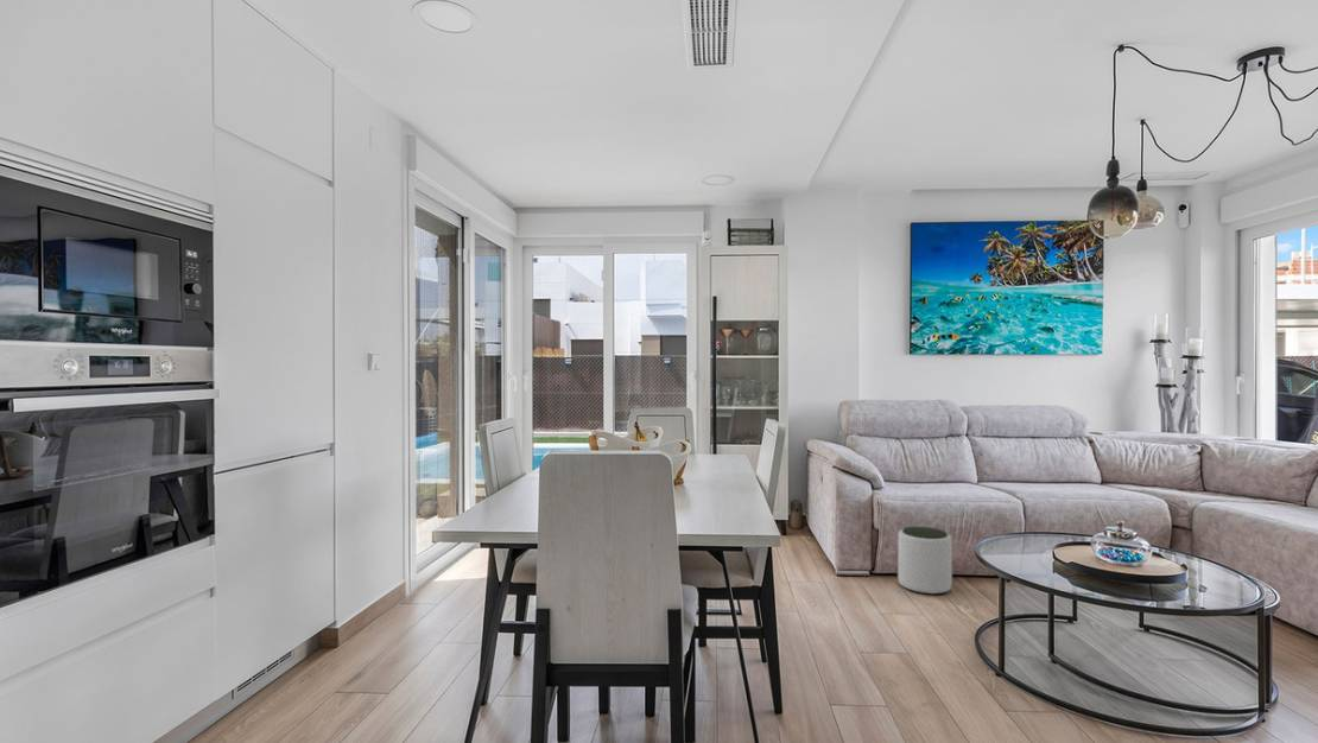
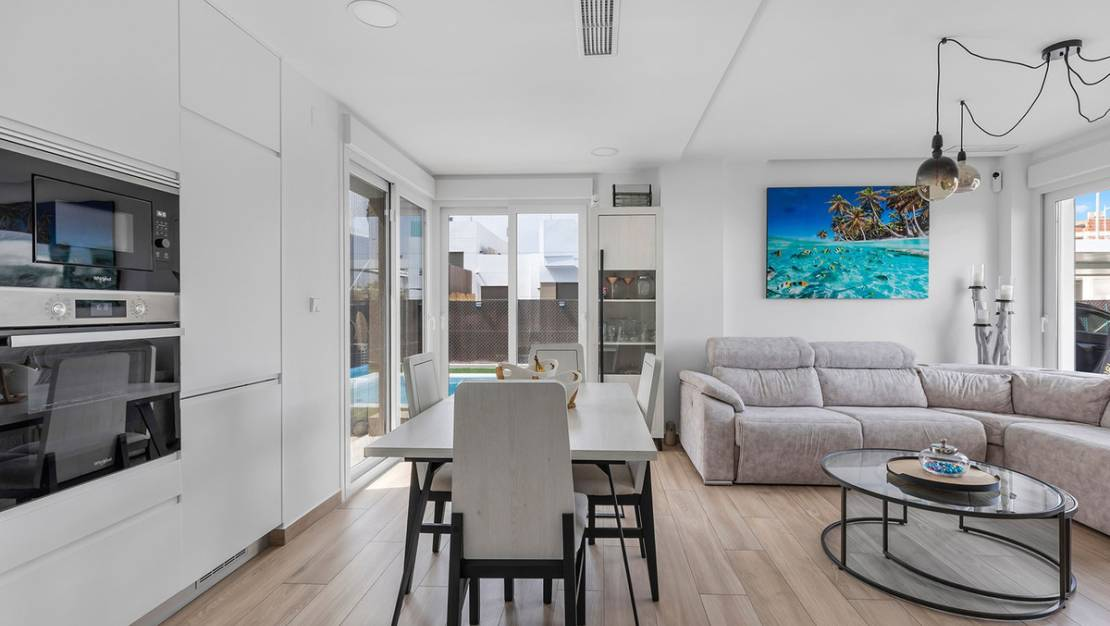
- plant pot [896,526,953,596]
